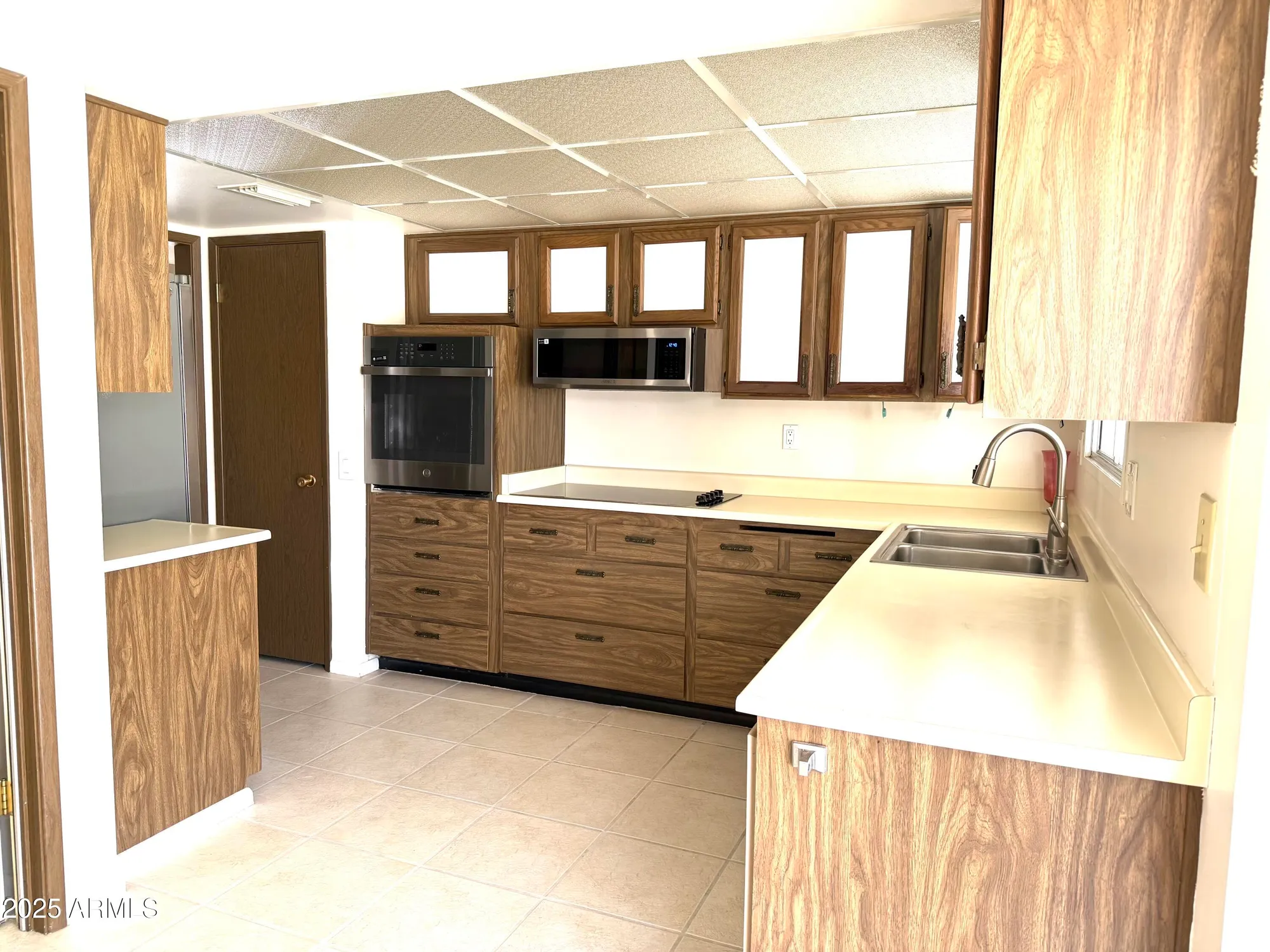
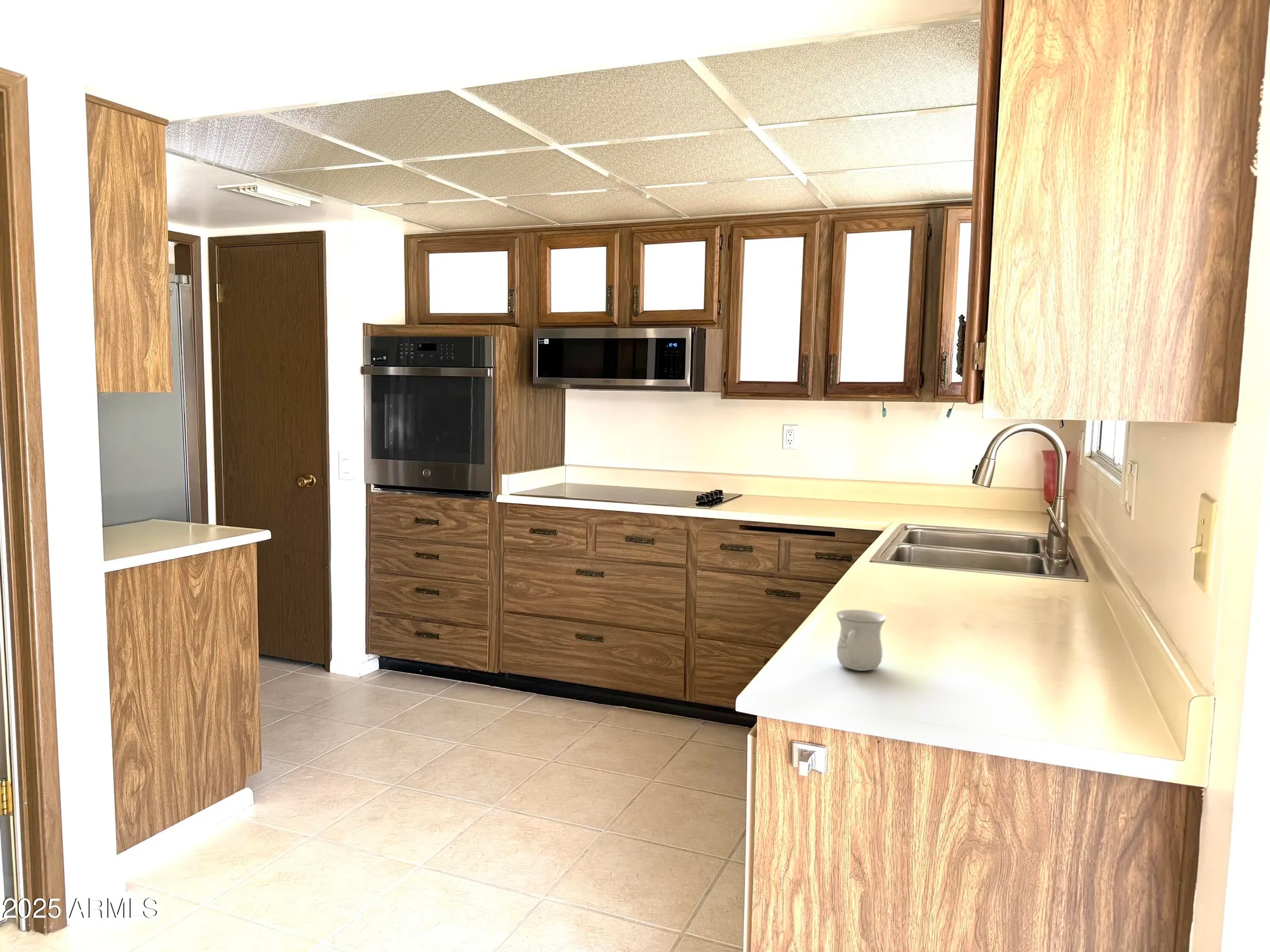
+ mug [836,609,887,671]
